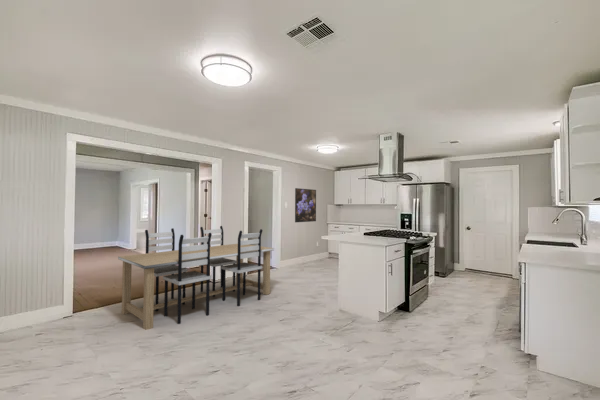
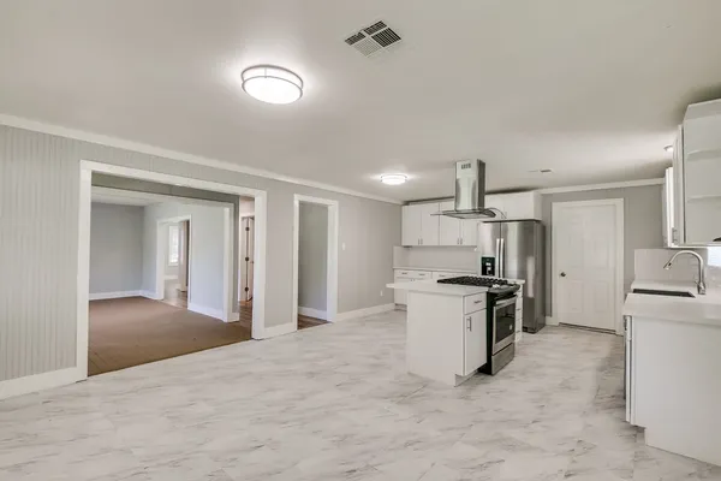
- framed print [294,187,317,223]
- dining set [117,225,275,331]
